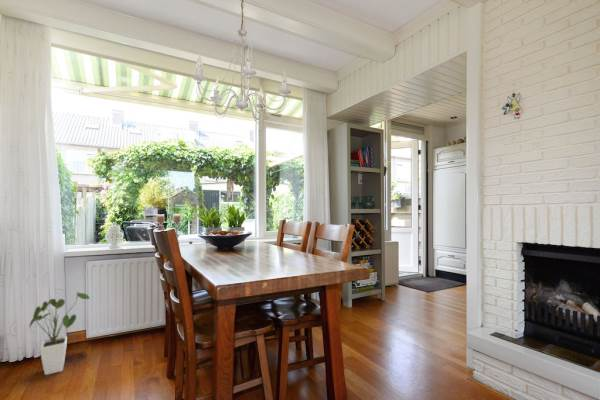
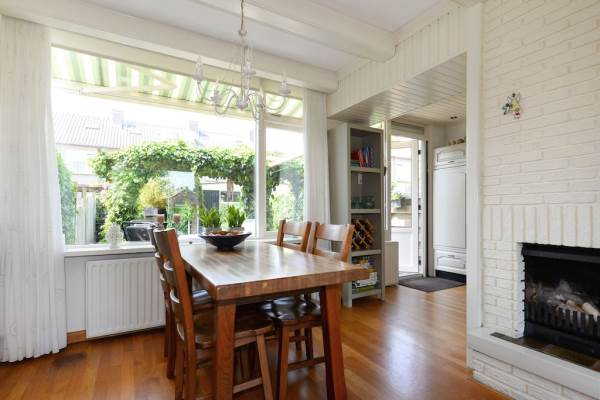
- house plant [27,291,91,376]
